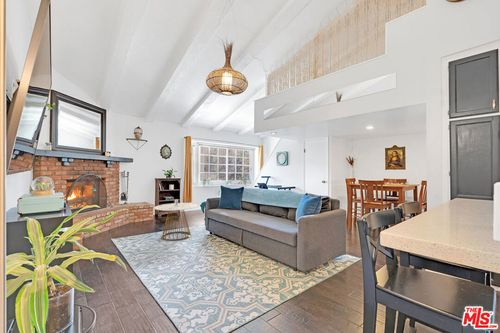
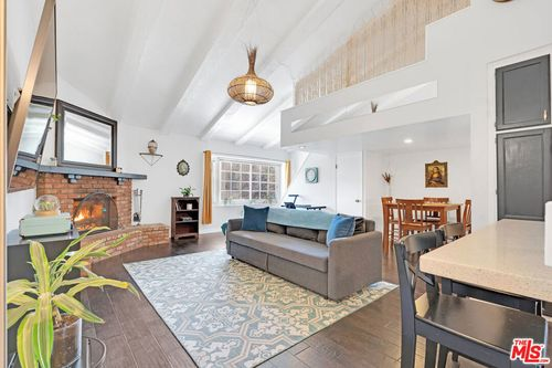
- side table [154,198,198,242]
